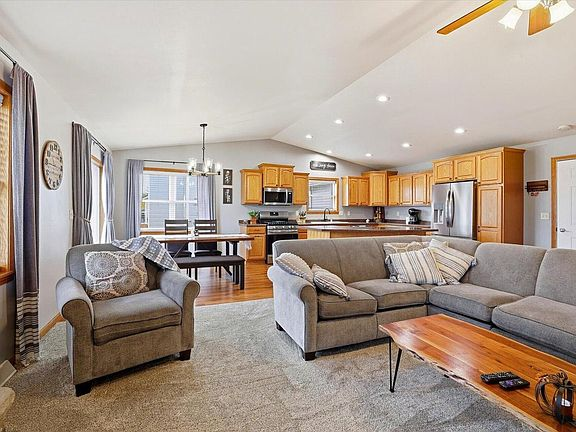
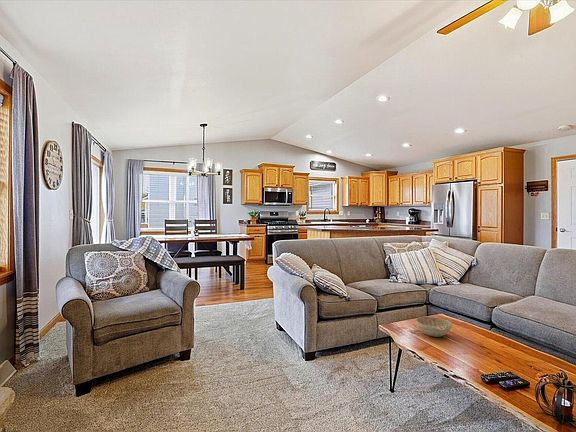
+ decorative bowl [415,315,453,338]
